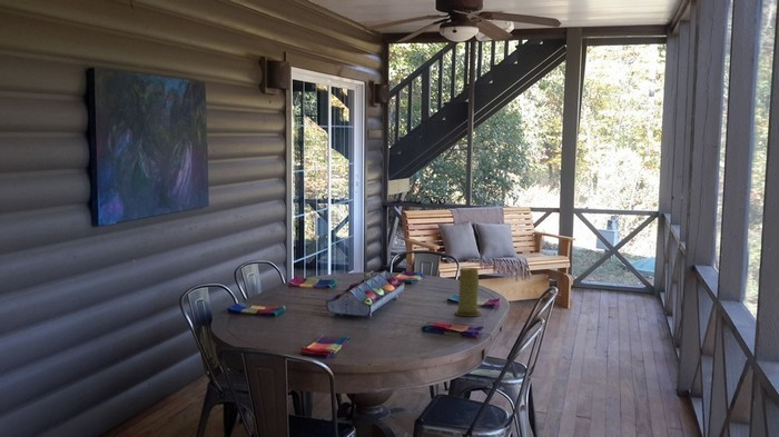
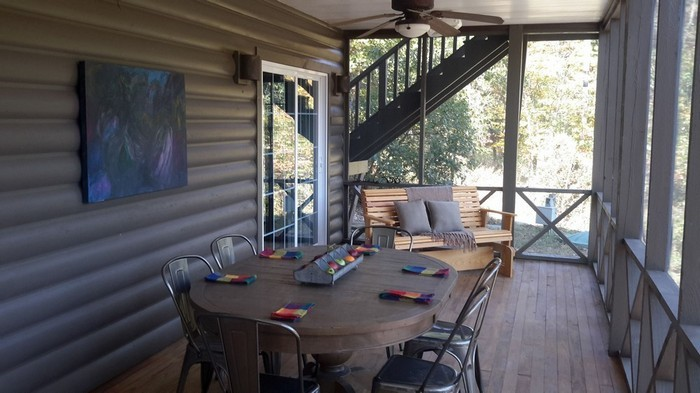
- candle [454,267,482,317]
